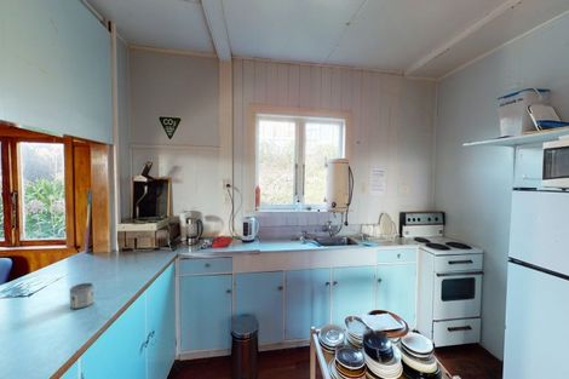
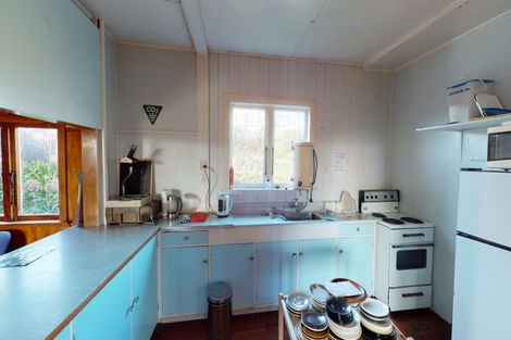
- mug [69,282,94,310]
